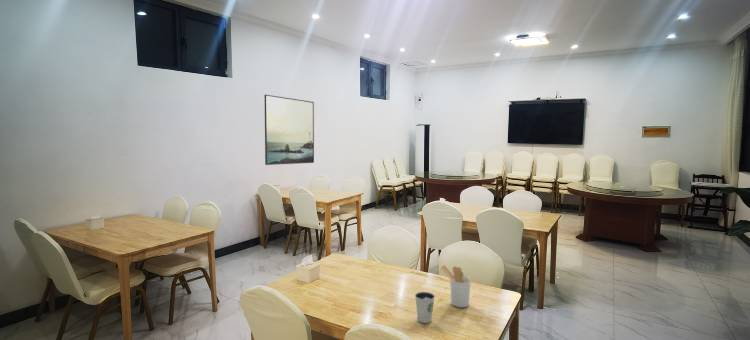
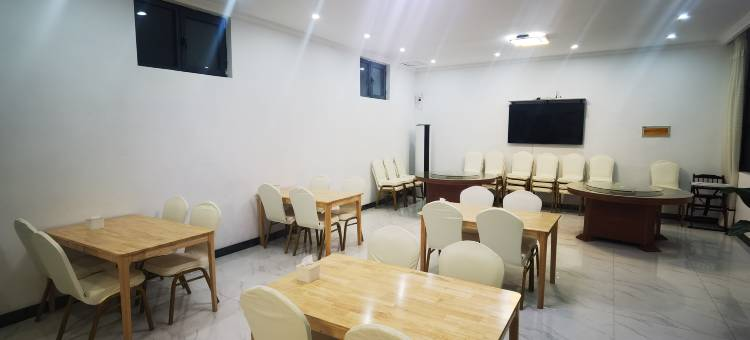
- utensil holder [439,264,472,308]
- dixie cup [414,291,436,324]
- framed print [264,94,315,166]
